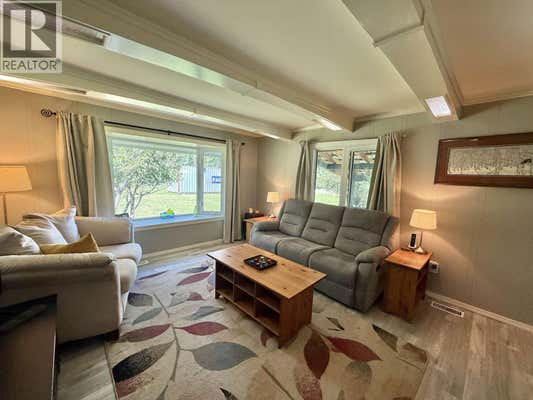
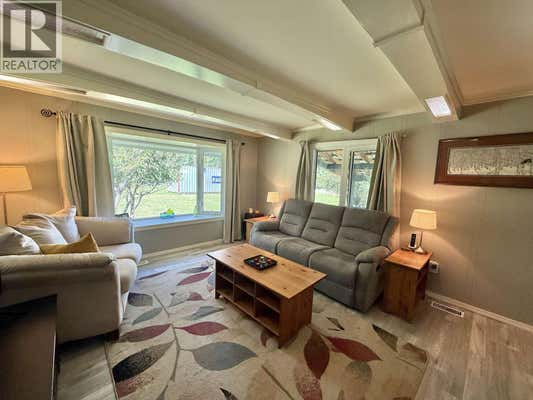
- remote control [0,304,48,334]
